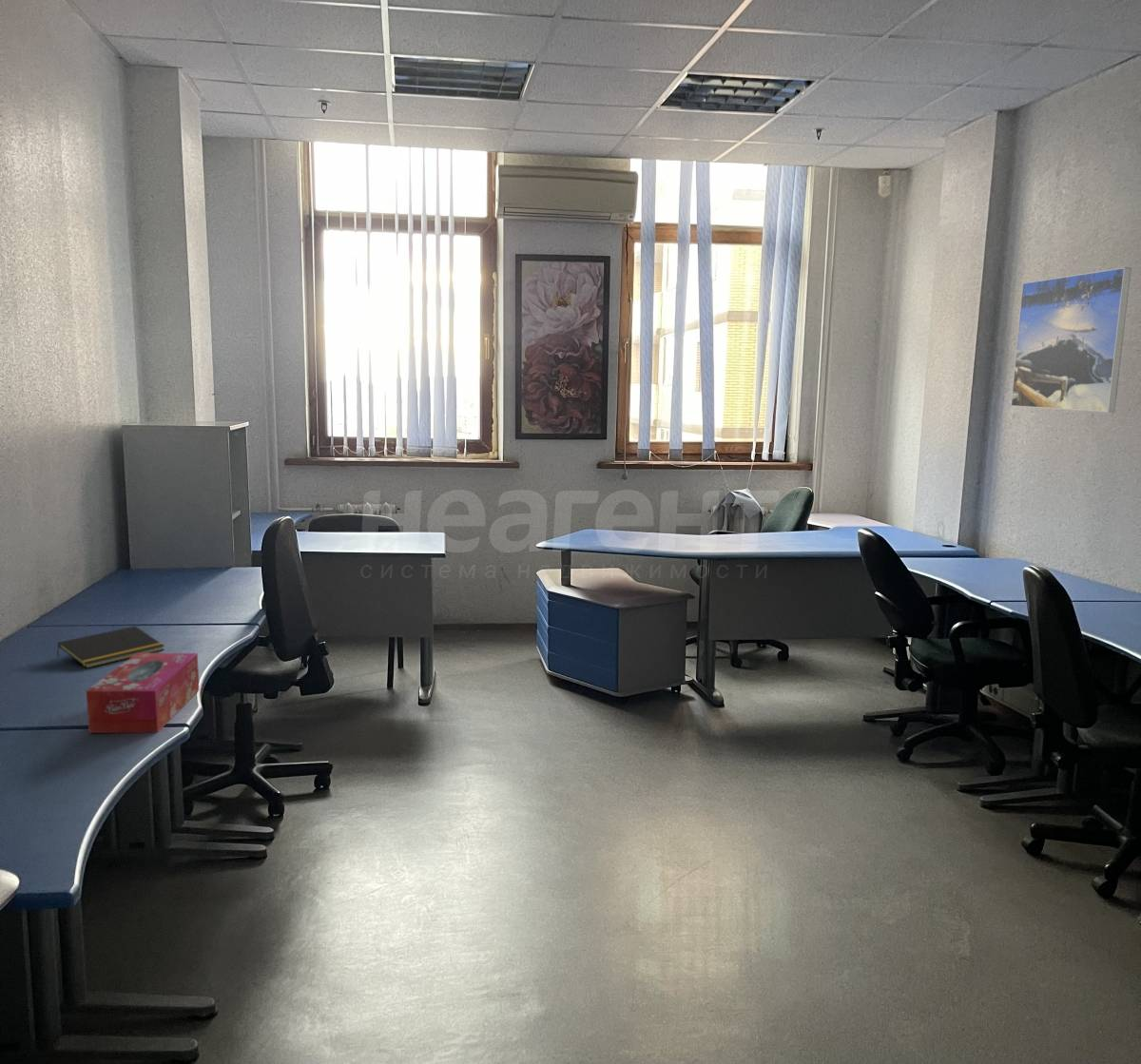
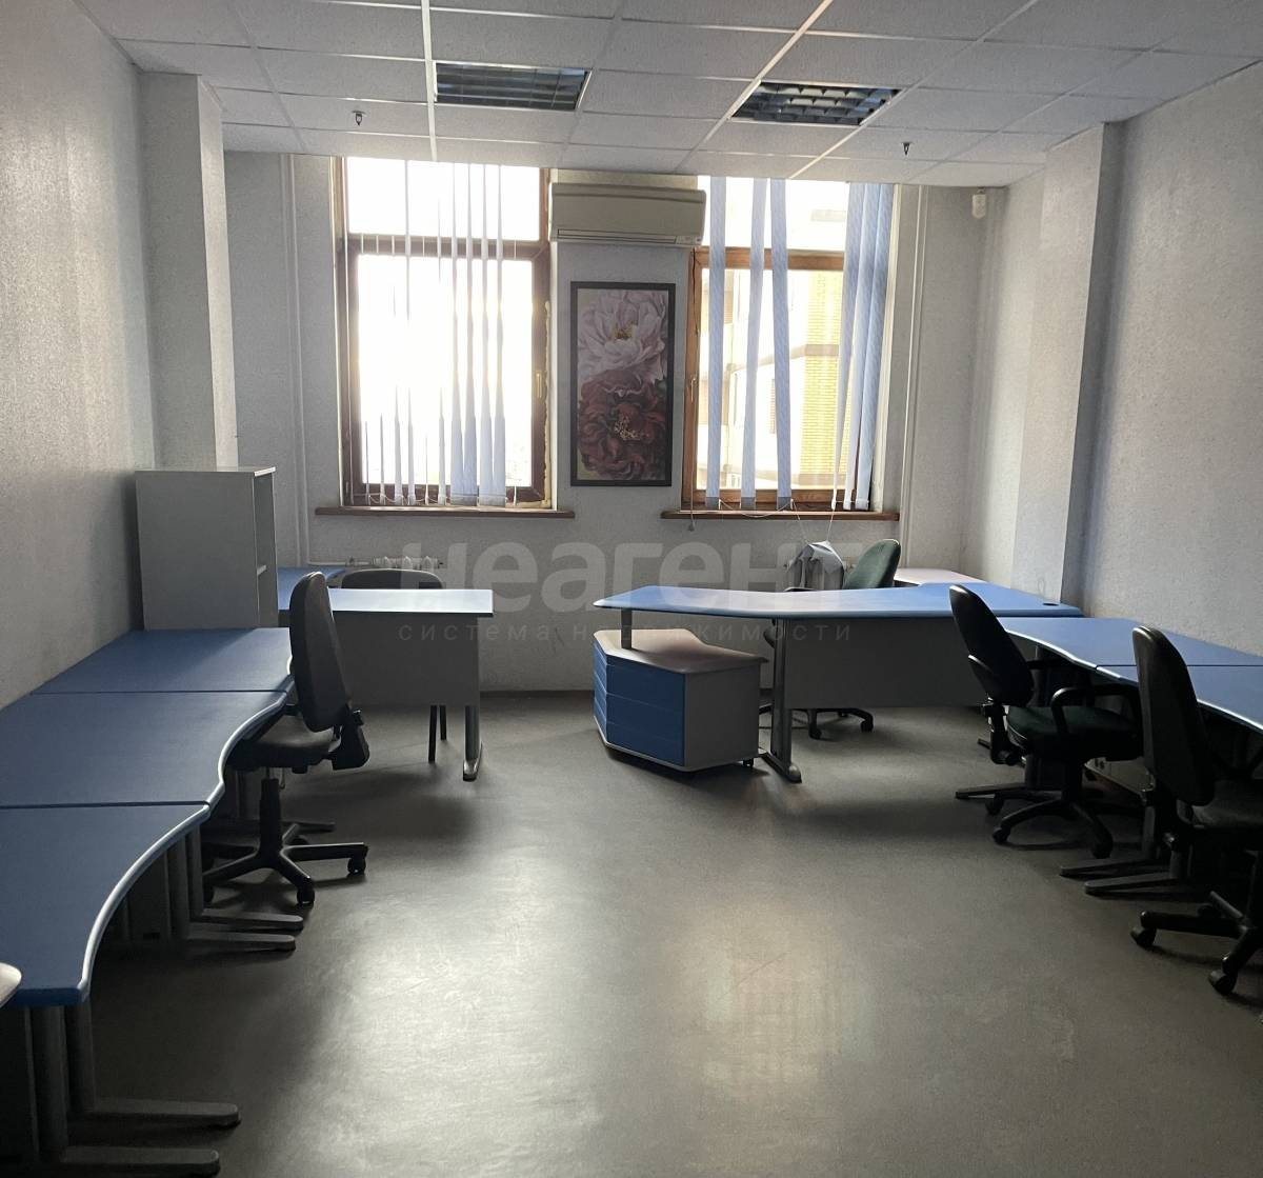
- tissue box [86,652,201,734]
- notepad [56,625,165,669]
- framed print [1010,266,1132,414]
